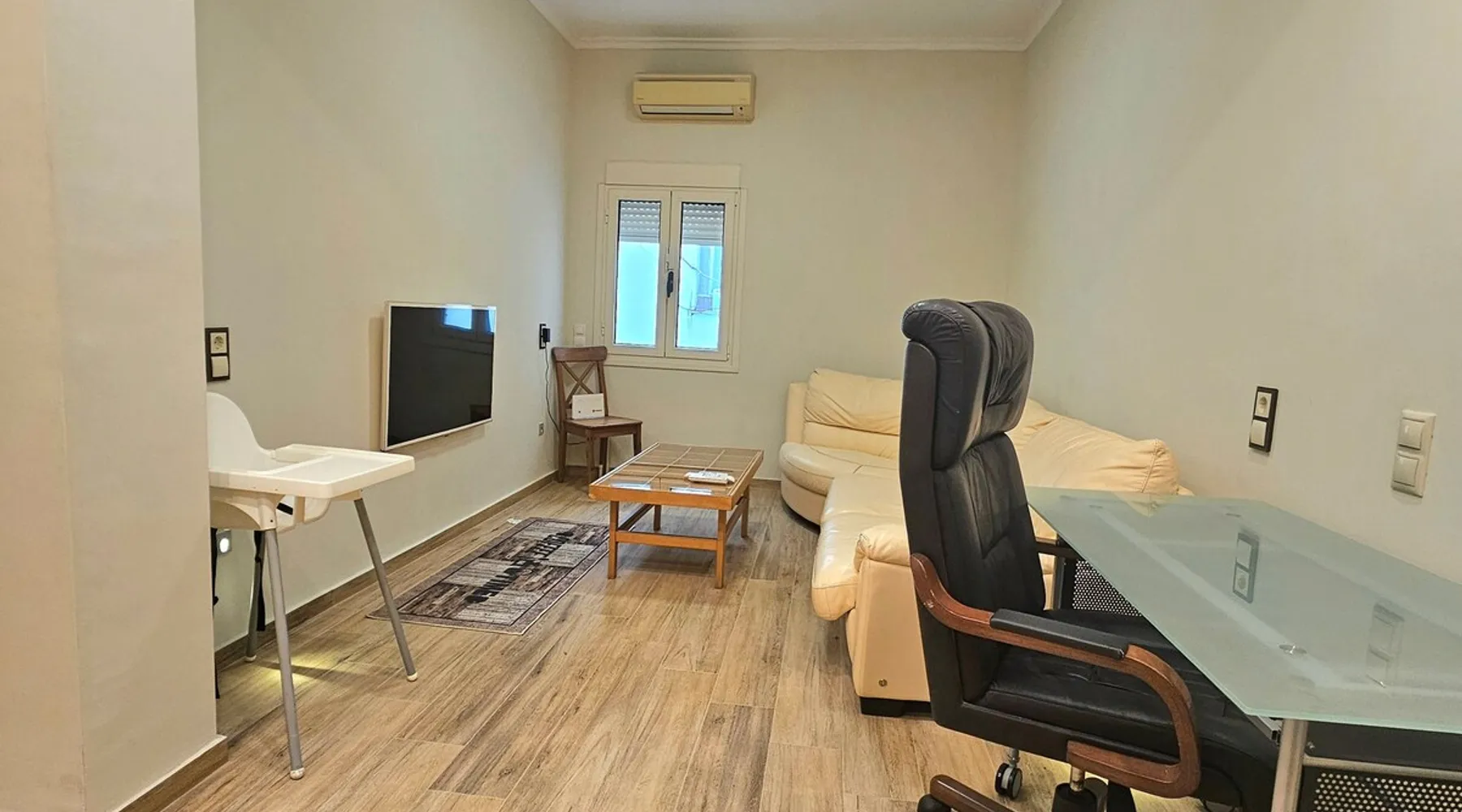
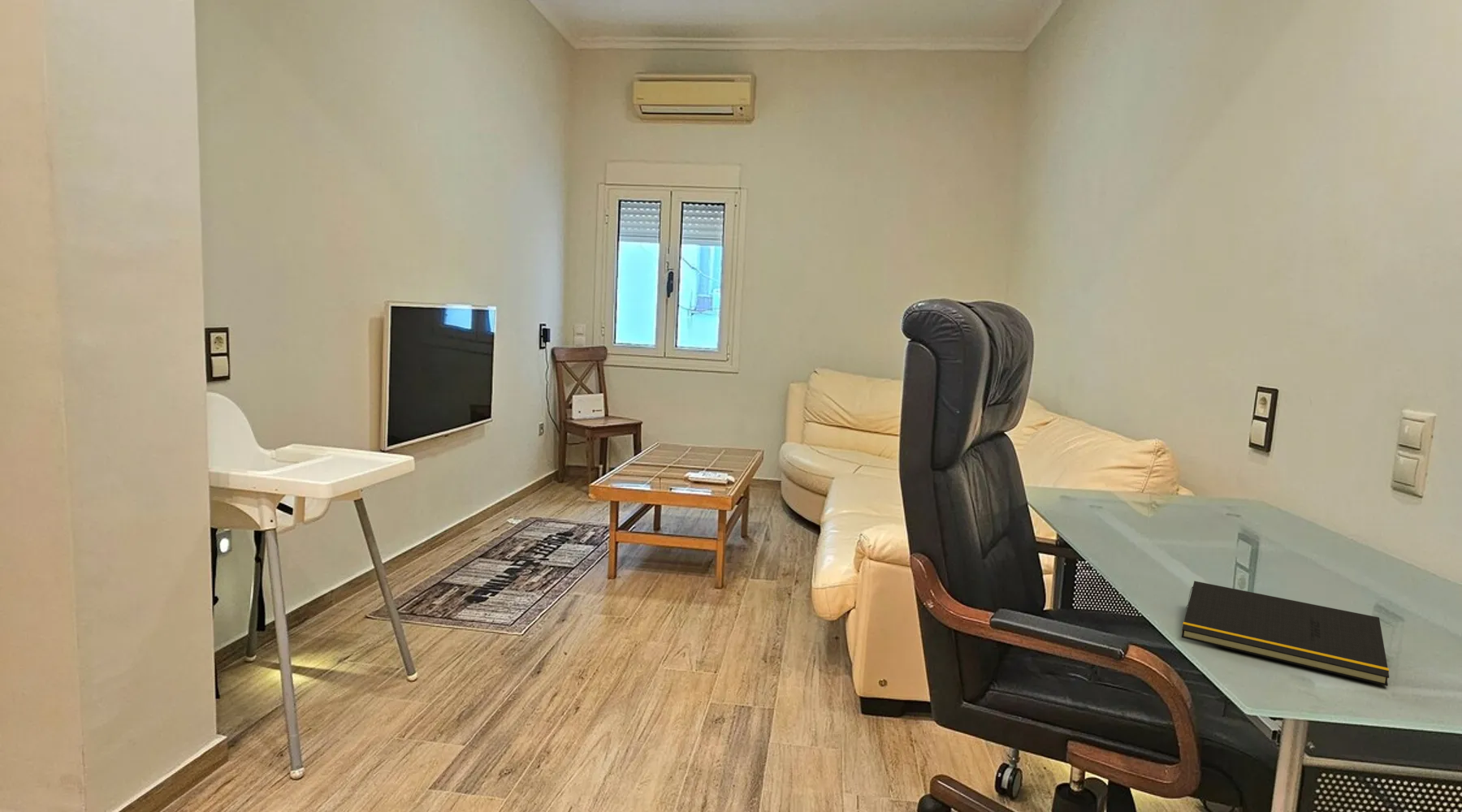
+ notepad [1180,580,1390,687]
